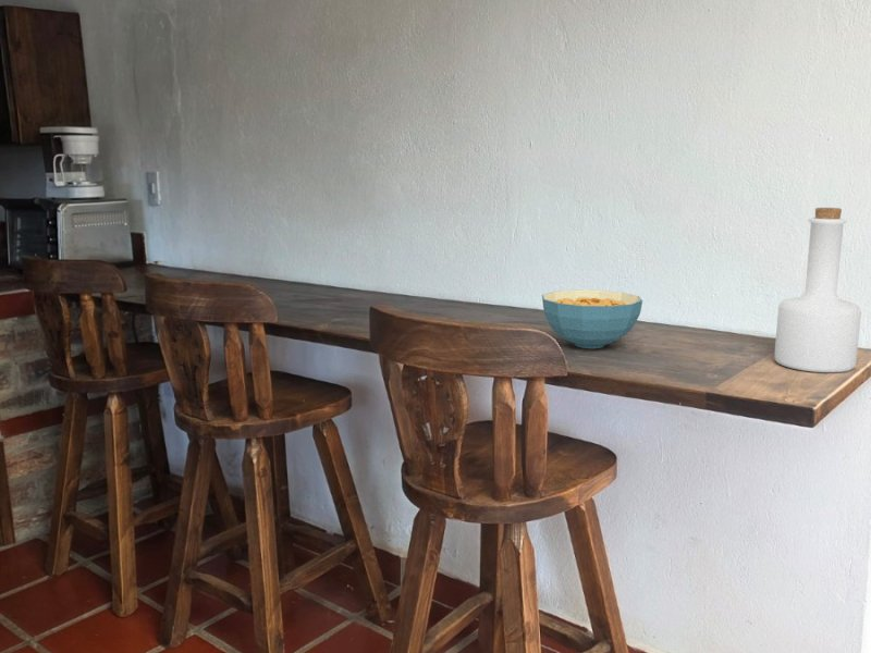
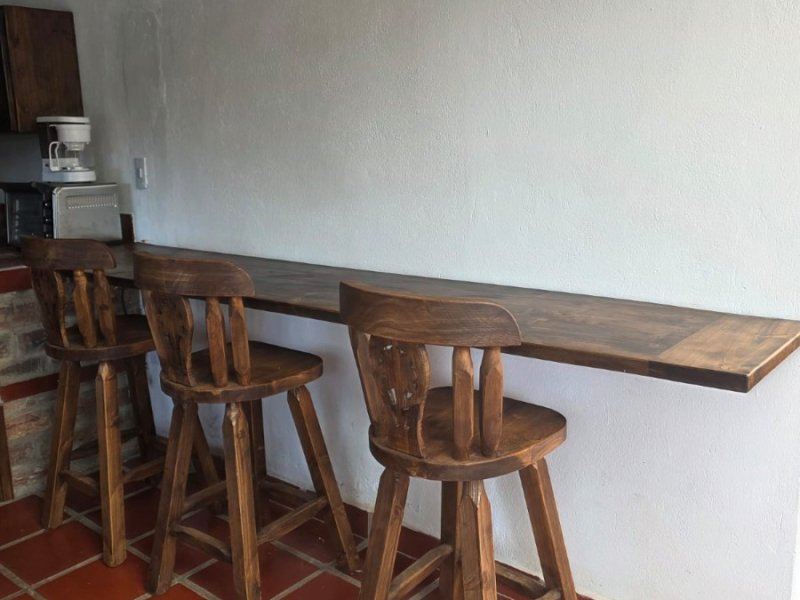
- cereal bowl [541,288,643,349]
- bottle [773,207,862,373]
